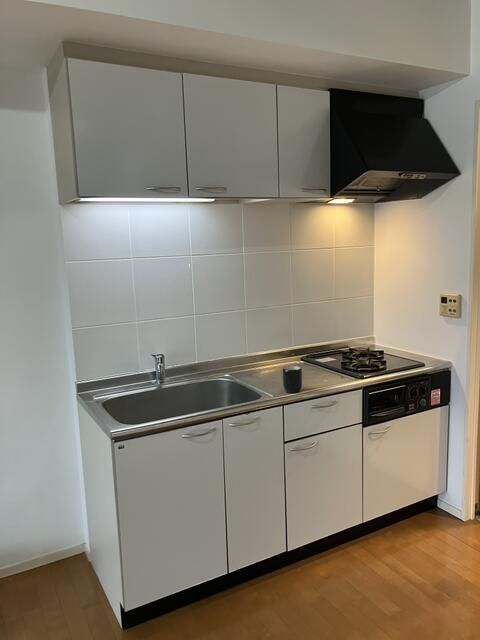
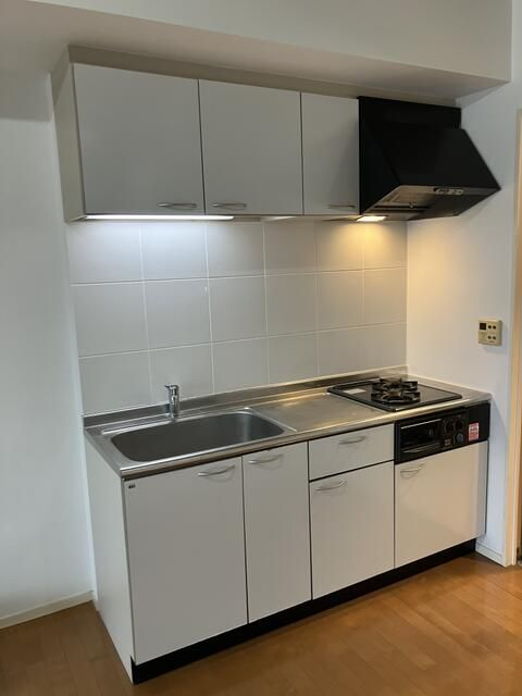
- mug [281,365,303,394]
